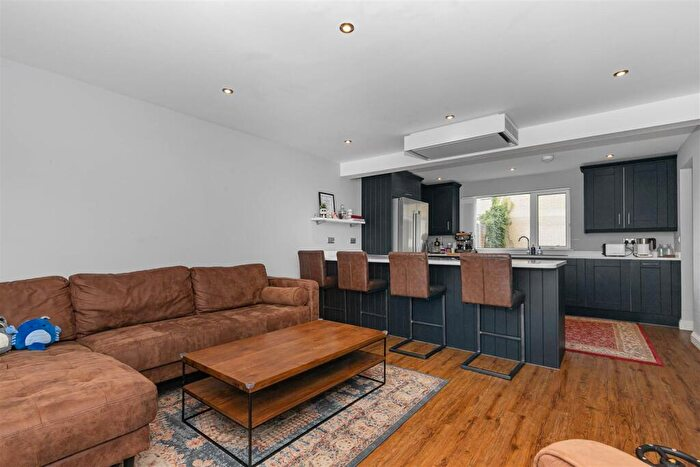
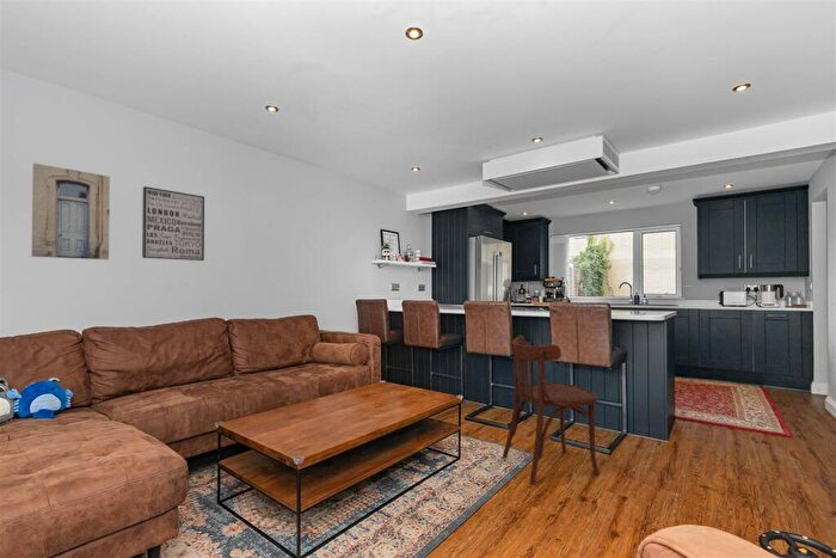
+ wall art [31,163,111,260]
+ wall art [141,185,205,262]
+ dining chair [502,335,601,486]
